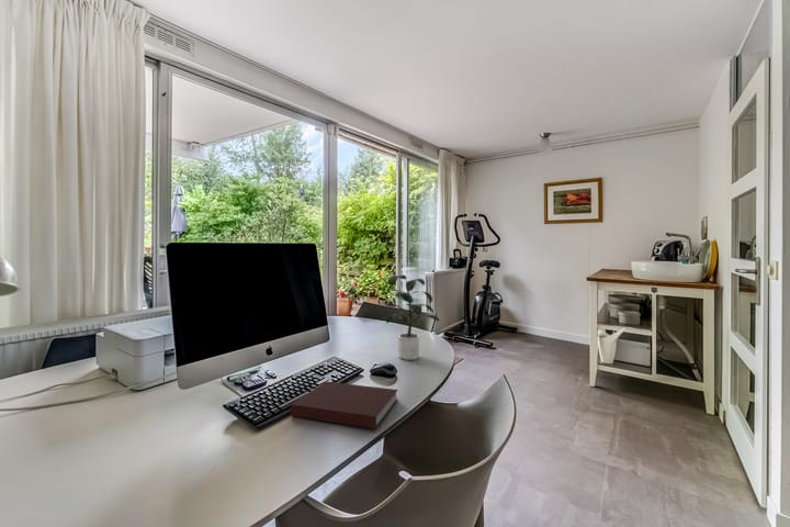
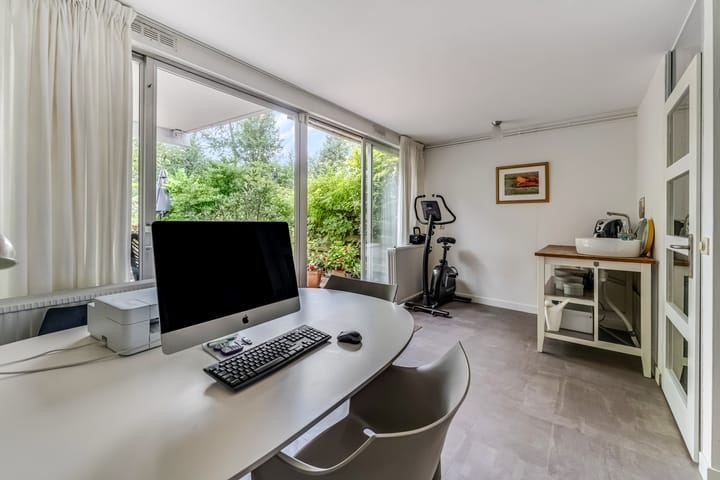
- notebook [290,380,399,430]
- potted plant [385,273,441,361]
